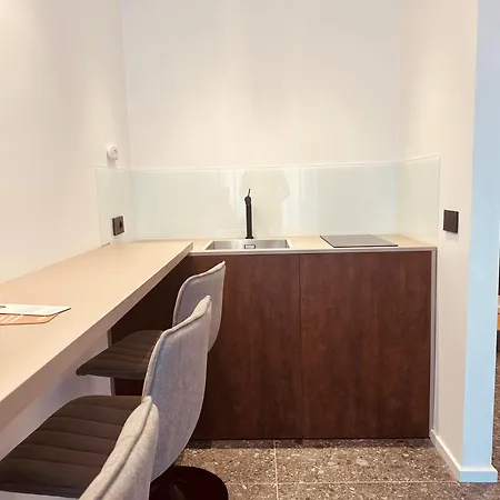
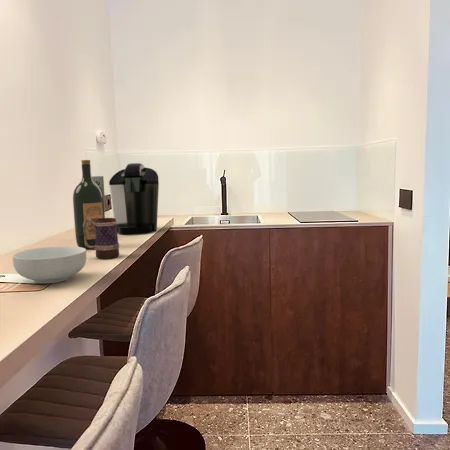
+ cereal bowl [12,245,87,284]
+ wine bottle [72,159,106,250]
+ coffee maker [91,162,160,236]
+ mug [83,217,120,260]
